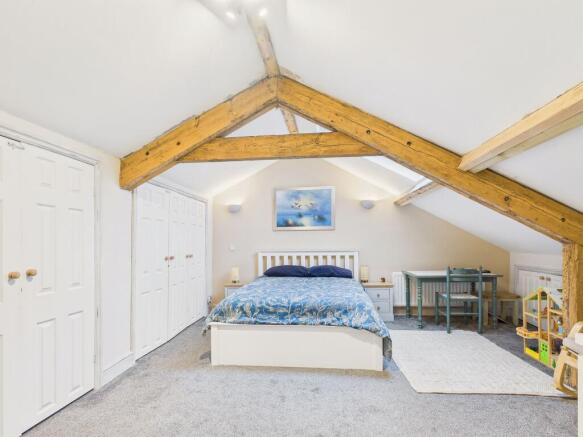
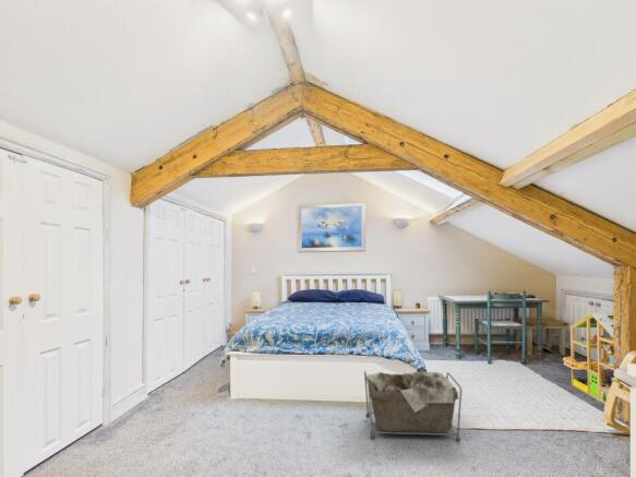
+ laundry basket [363,370,463,442]
